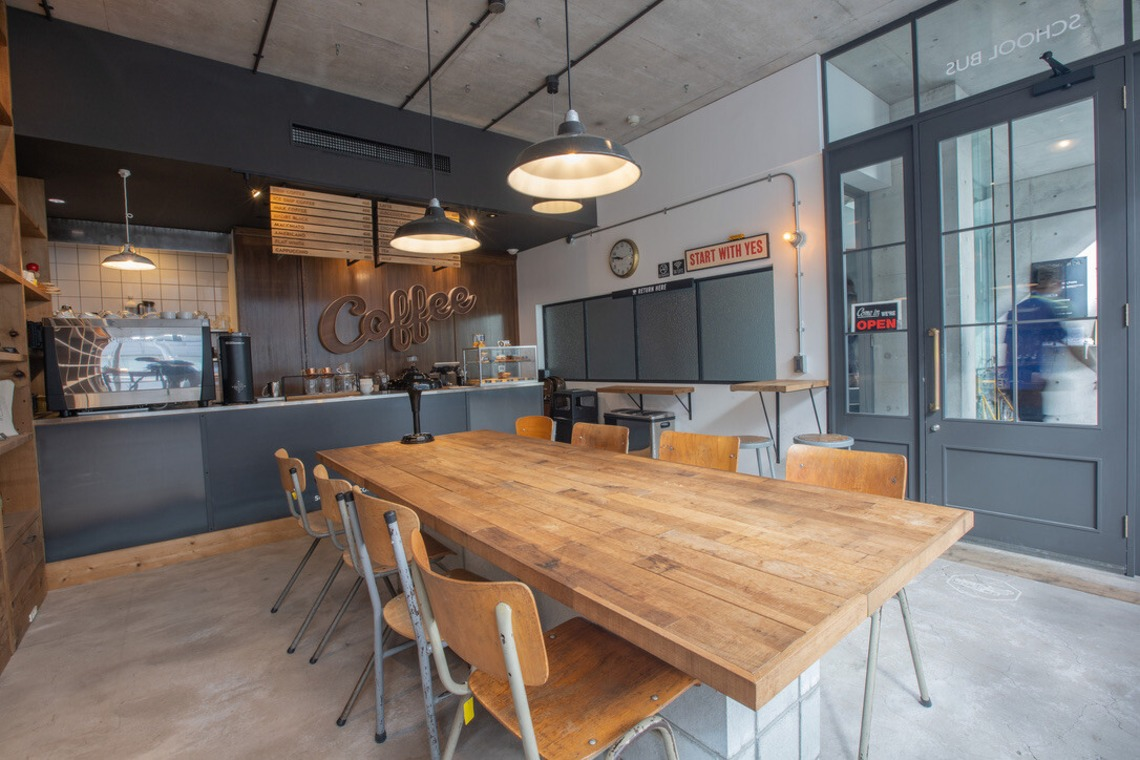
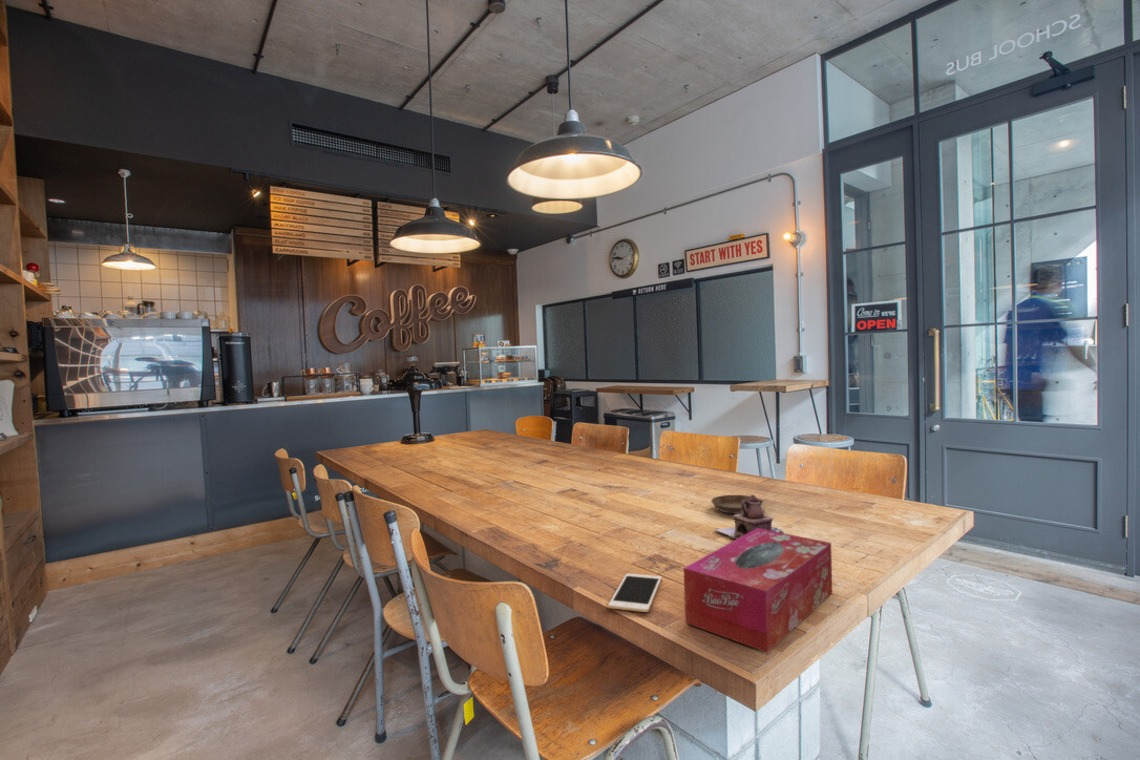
+ cell phone [607,573,662,613]
+ tissue box [683,528,833,654]
+ saucer [710,494,761,515]
+ teapot [714,494,785,540]
